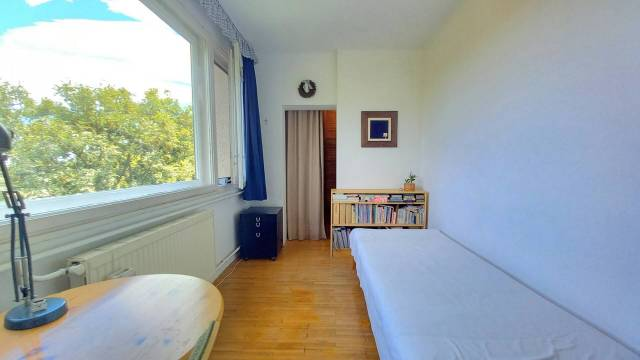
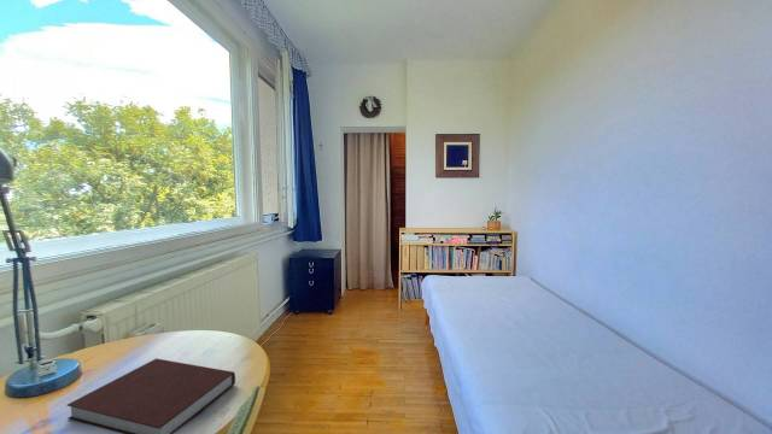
+ notebook [66,357,236,434]
